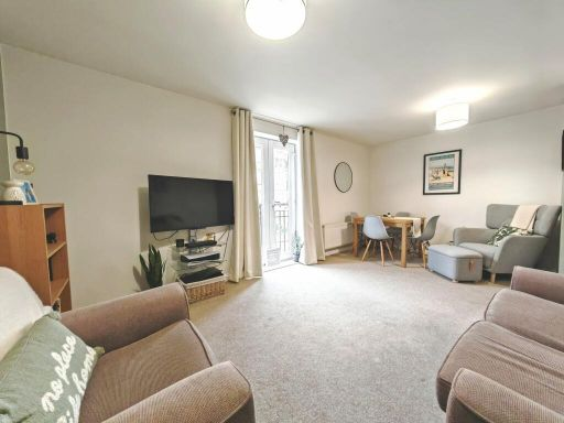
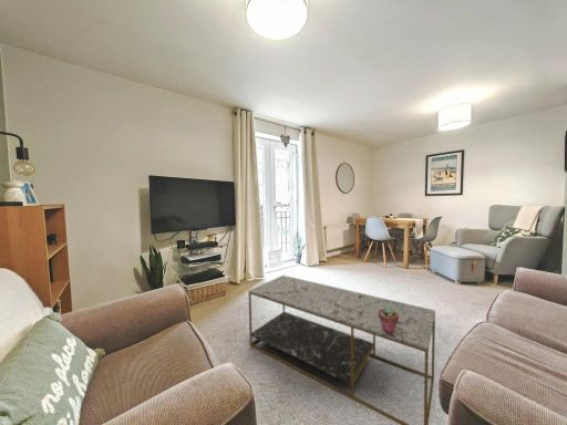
+ coffee table [247,274,436,425]
+ potted succulent [378,307,399,333]
